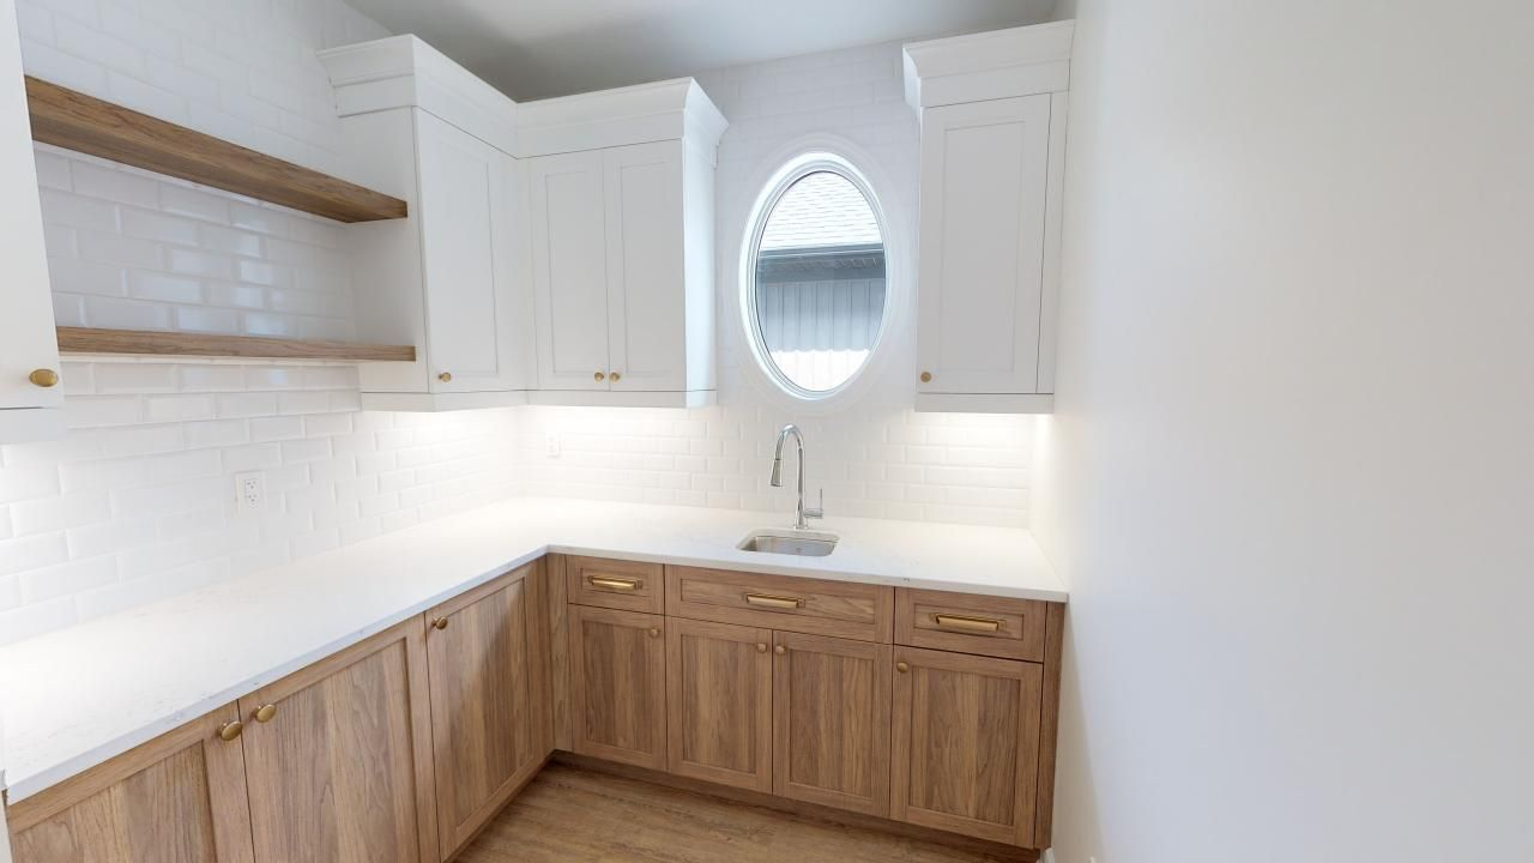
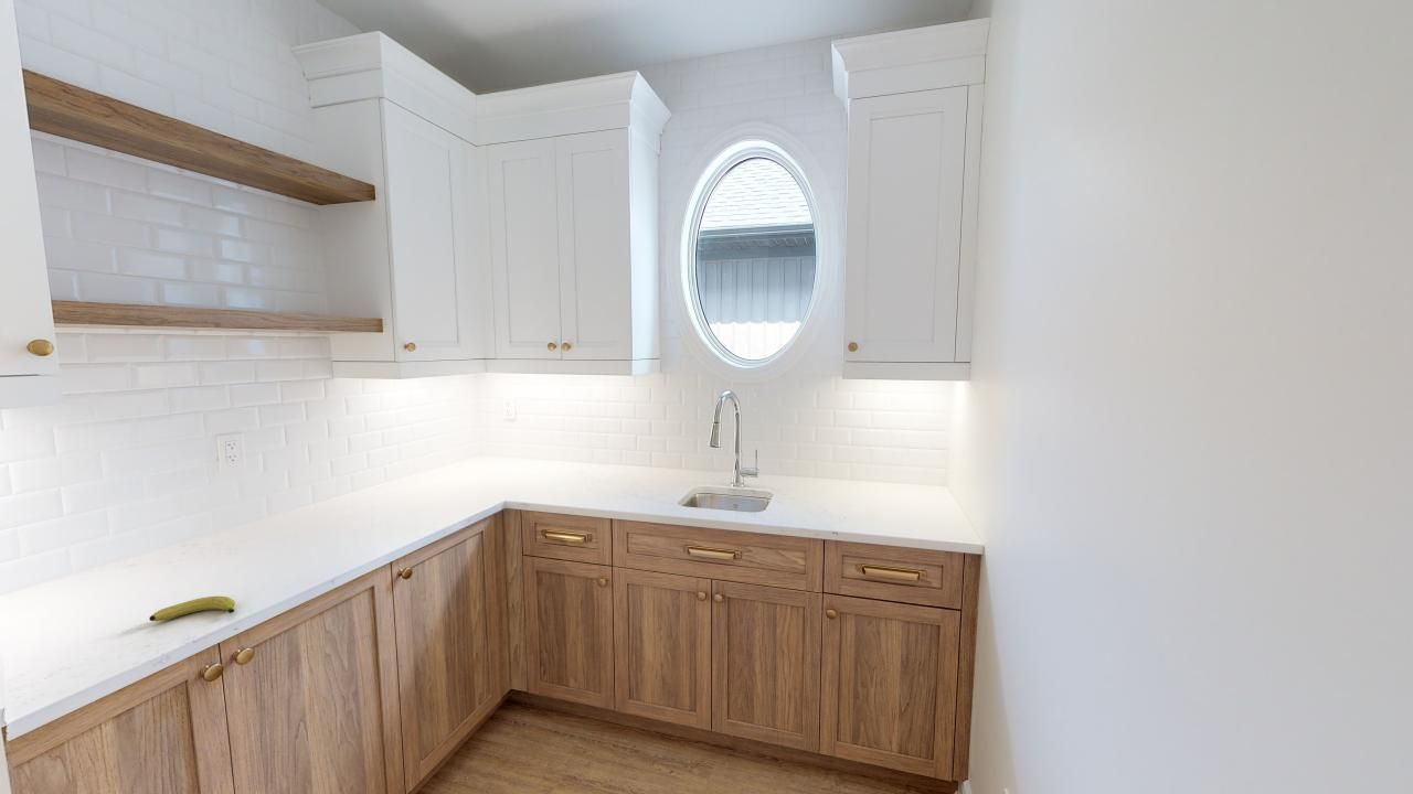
+ fruit [148,596,236,622]
